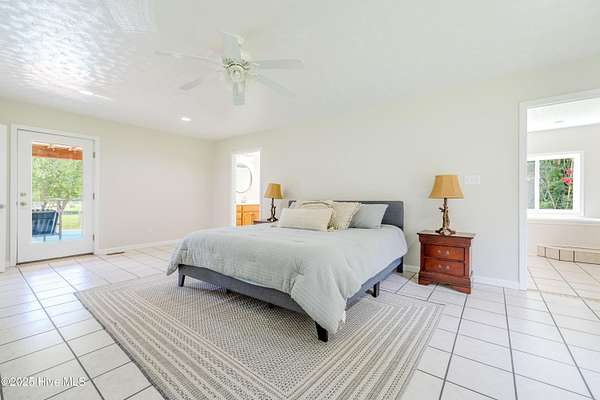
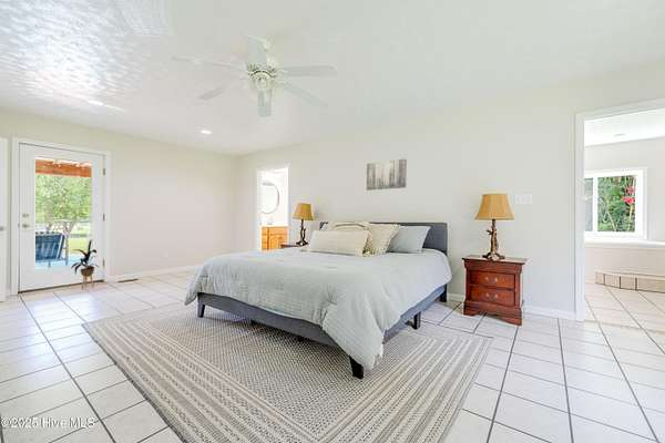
+ wall art [366,157,408,190]
+ house plant [70,238,100,290]
